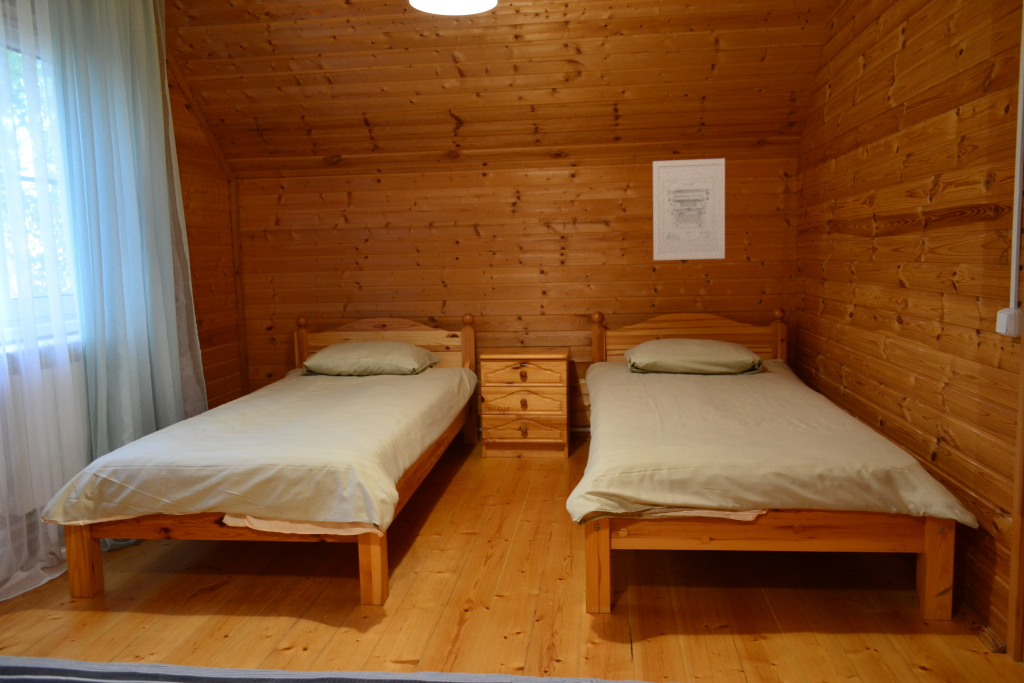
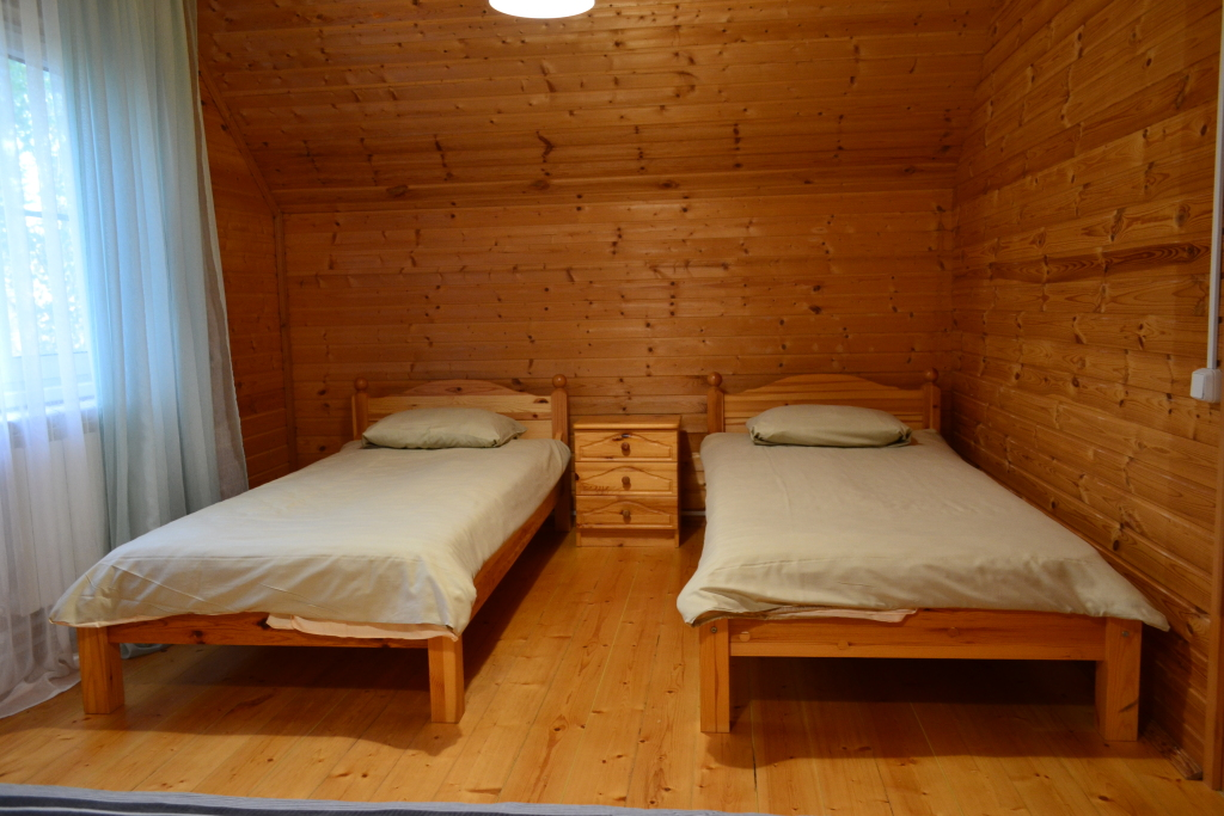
- wall art [652,157,726,261]
